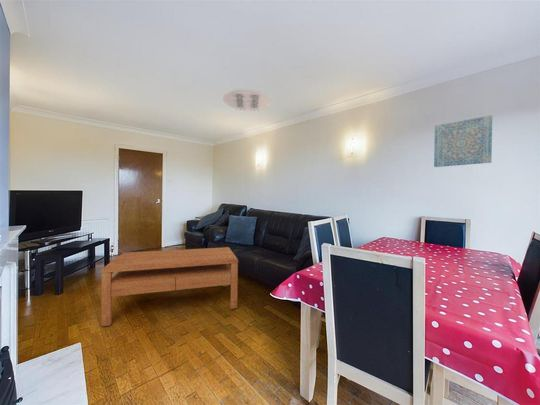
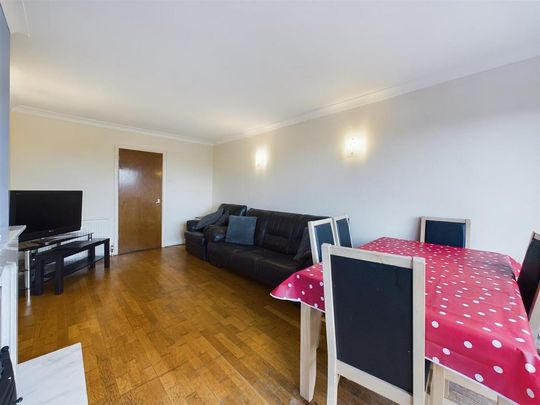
- coffee table [100,246,239,328]
- wall art [433,114,493,168]
- ceiling light [222,88,272,112]
